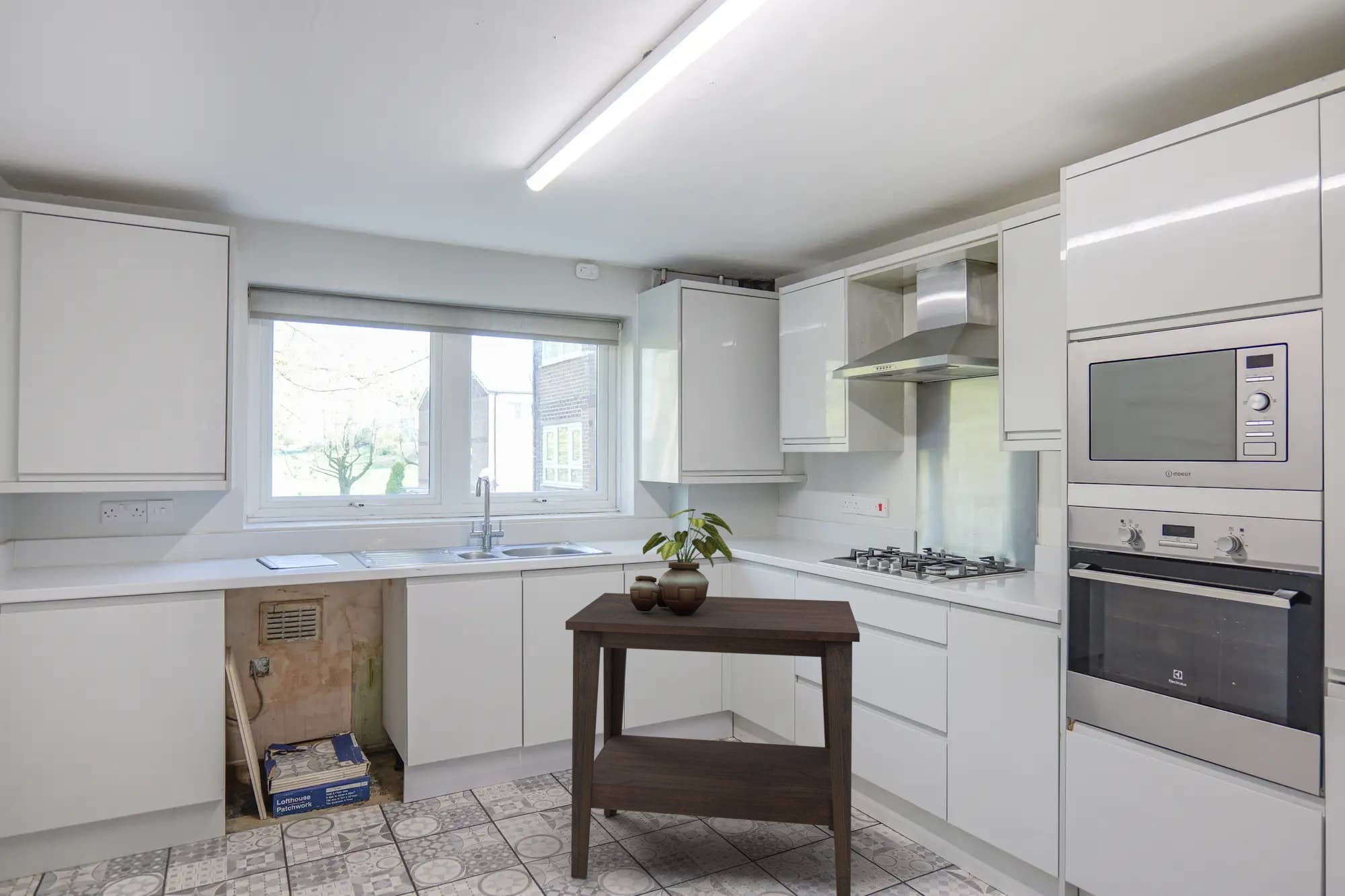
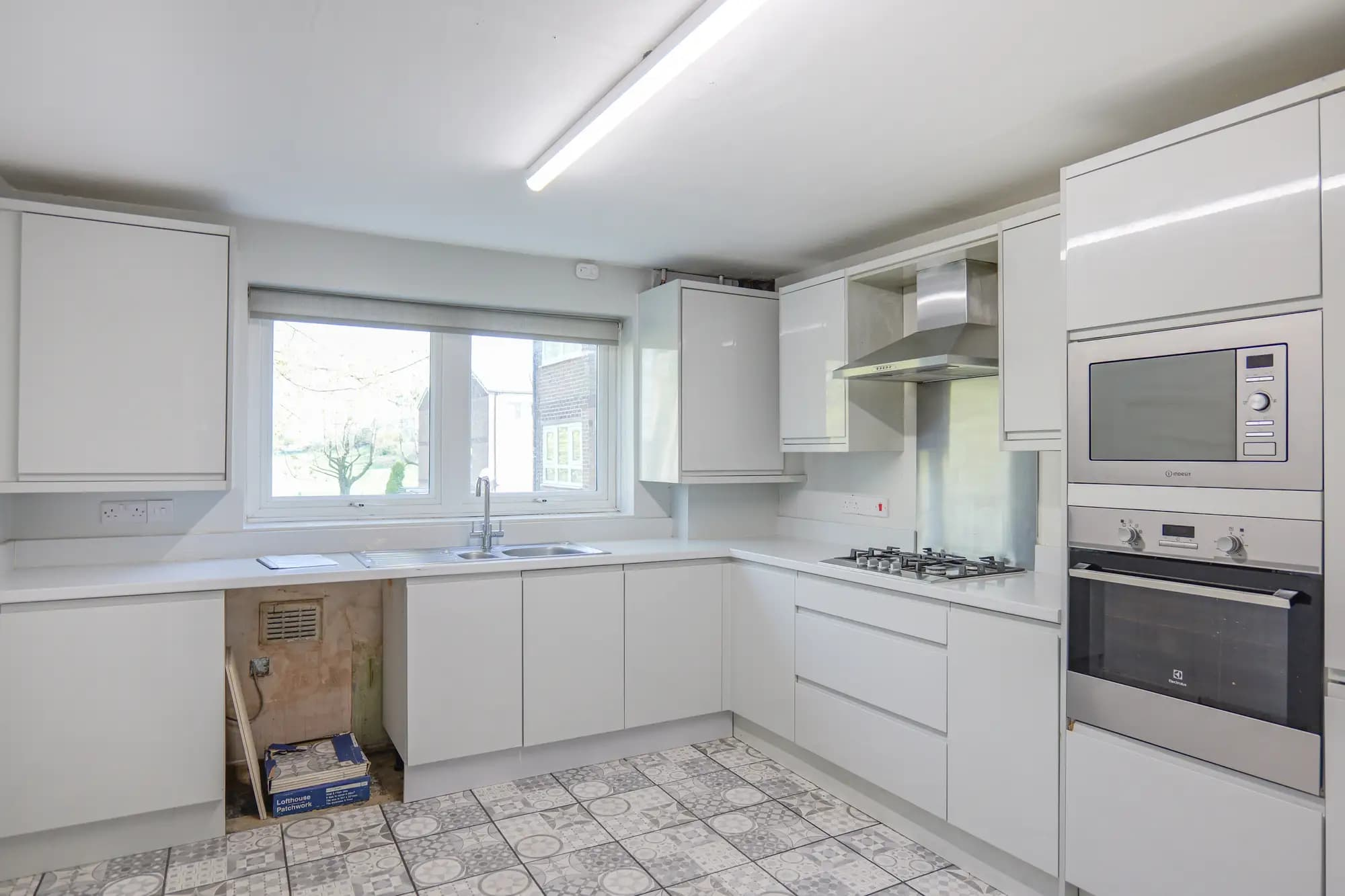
- side table [565,592,860,896]
- potted plant [629,508,733,614]
